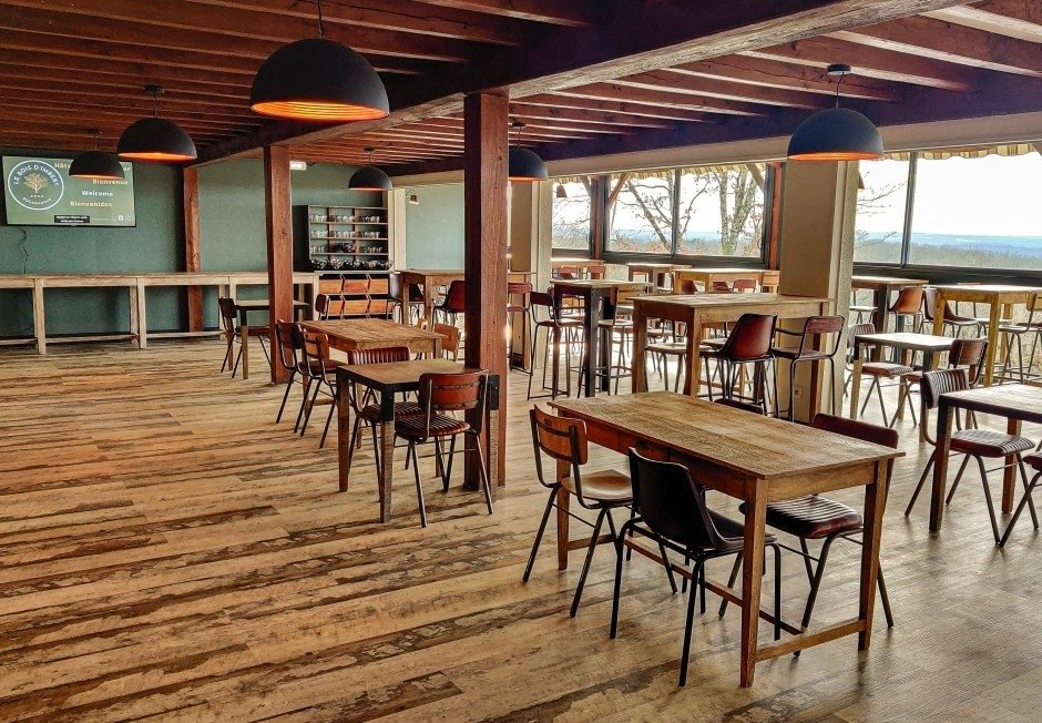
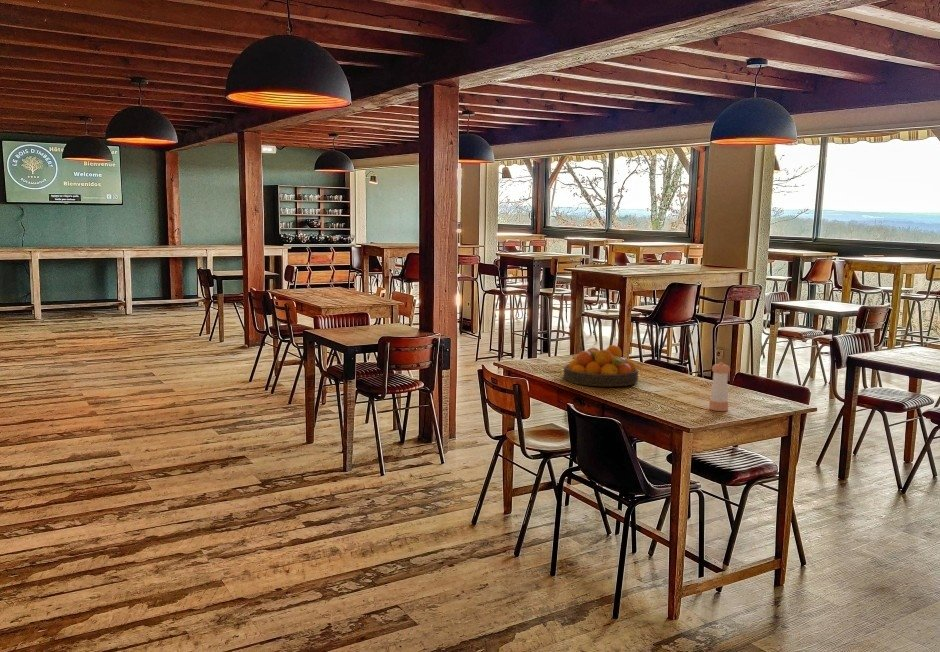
+ fruit bowl [563,344,639,387]
+ pepper shaker [708,361,731,412]
